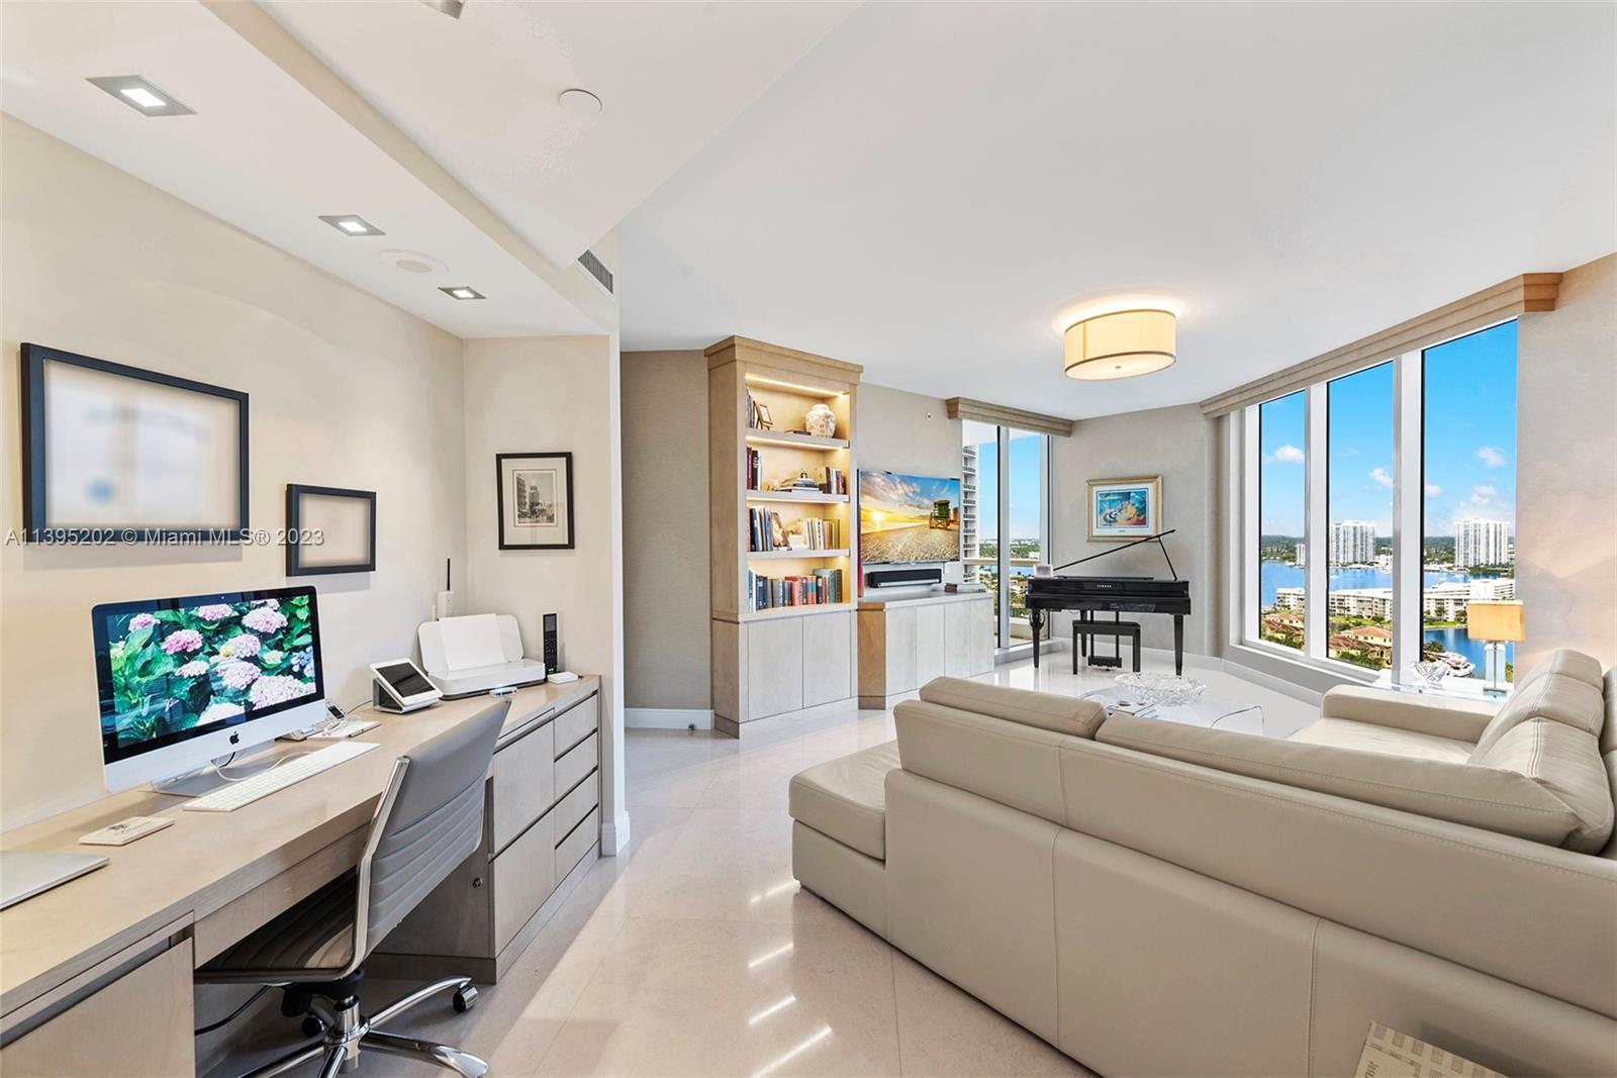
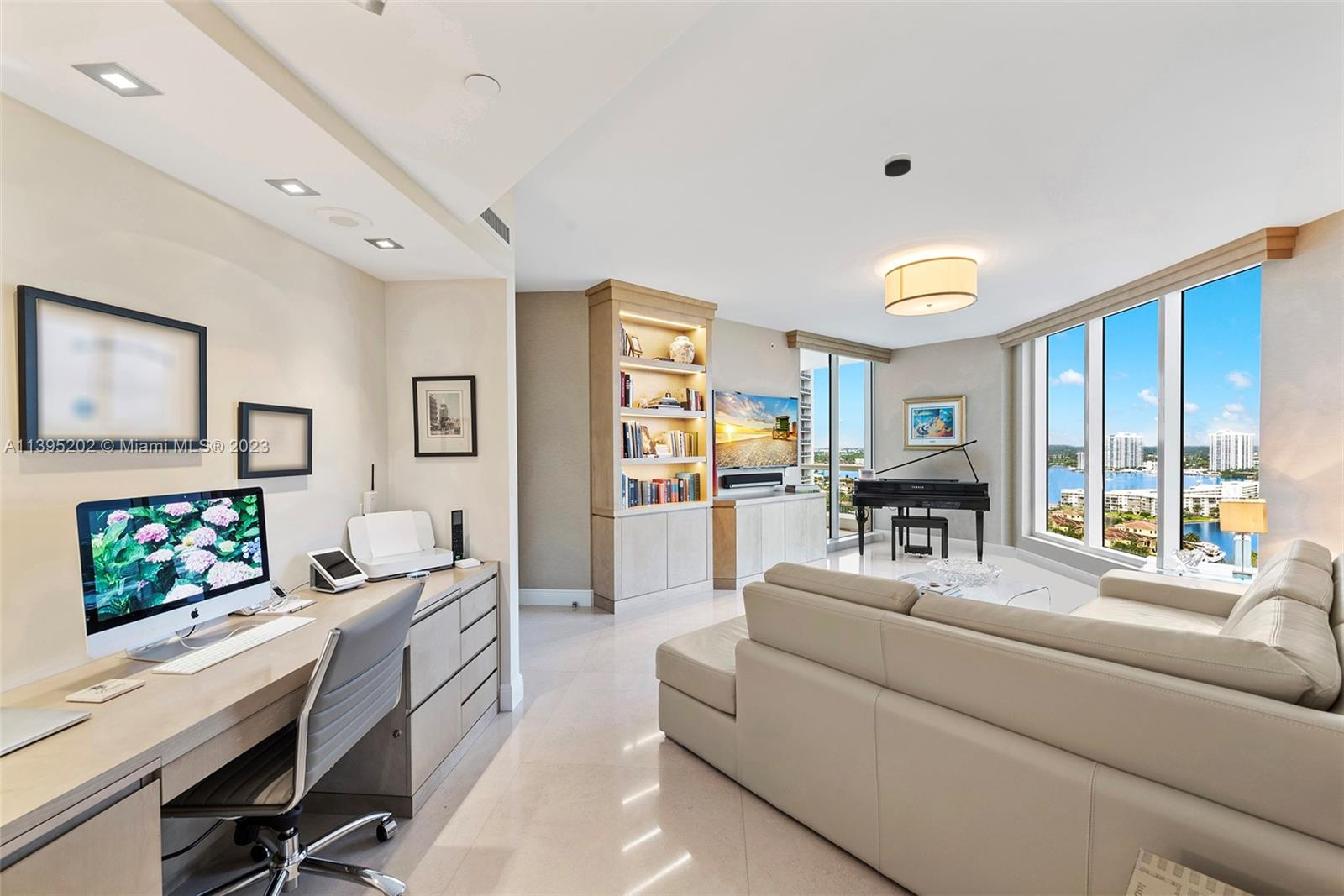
+ smoke detector [884,152,912,178]
